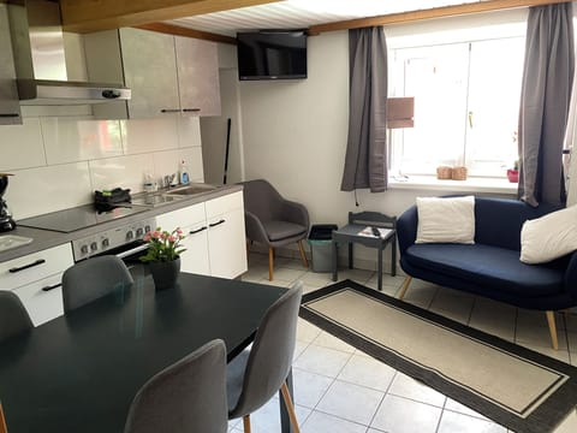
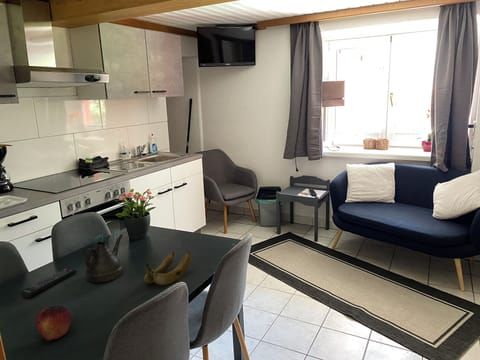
+ remote control [19,268,77,299]
+ banana [143,250,192,286]
+ fruit [34,305,72,342]
+ teapot [84,233,124,284]
